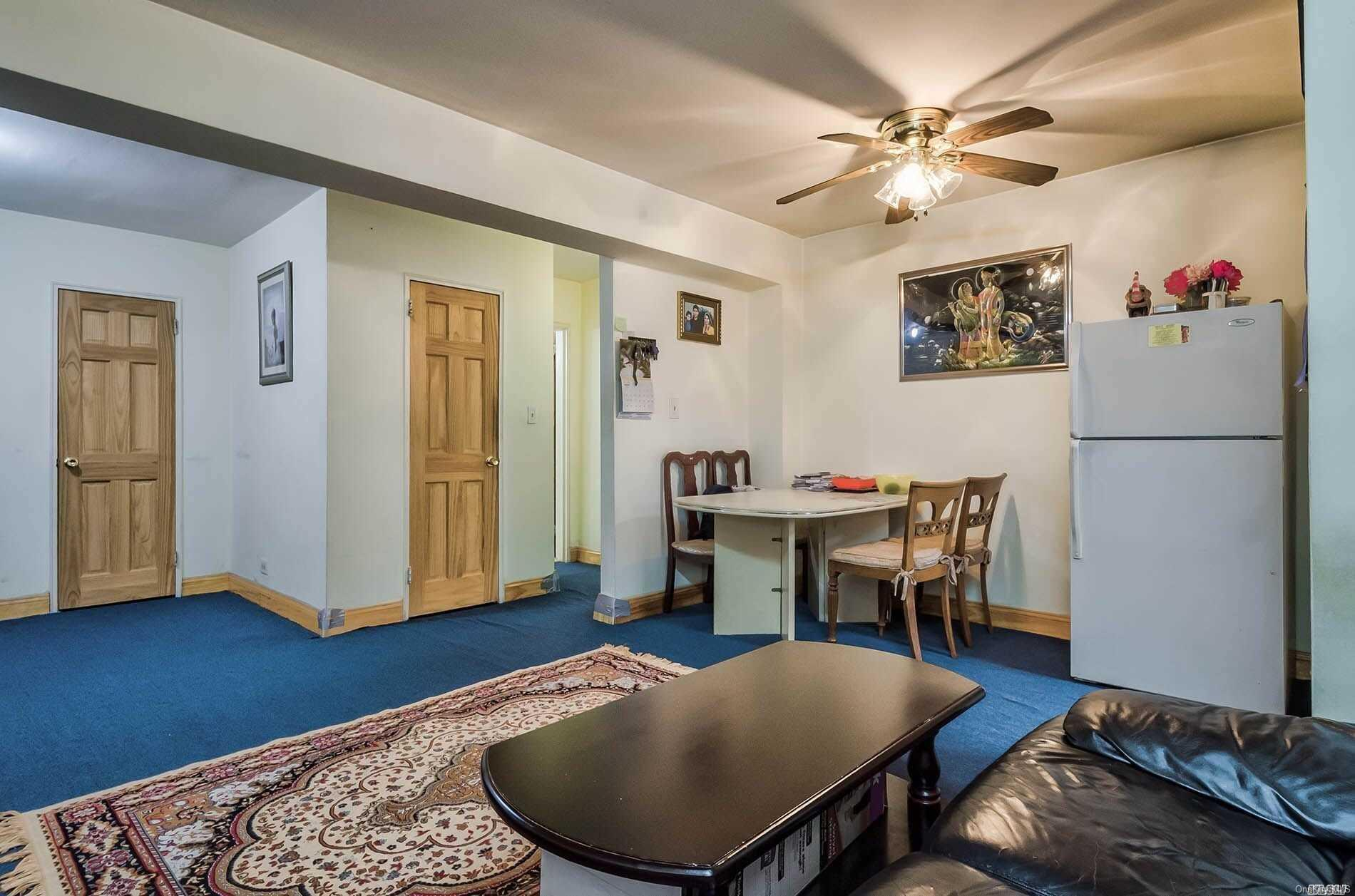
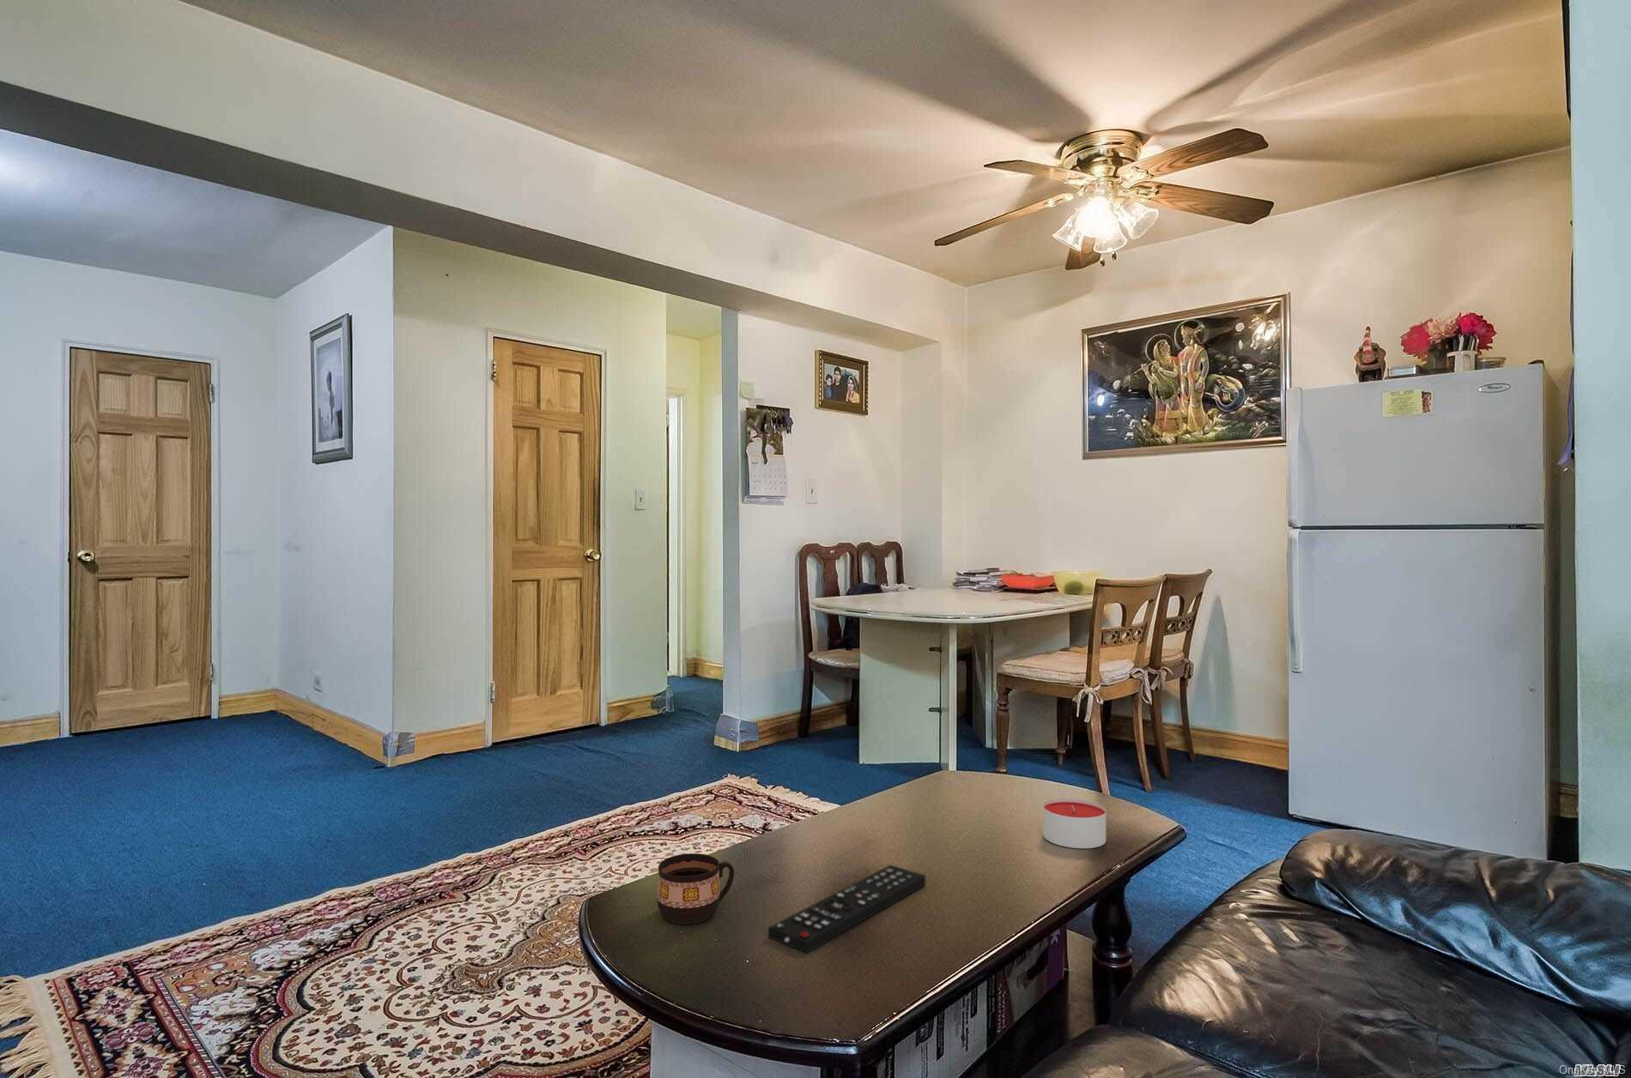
+ candle [1042,798,1106,849]
+ remote control [768,865,926,954]
+ cup [657,853,734,924]
